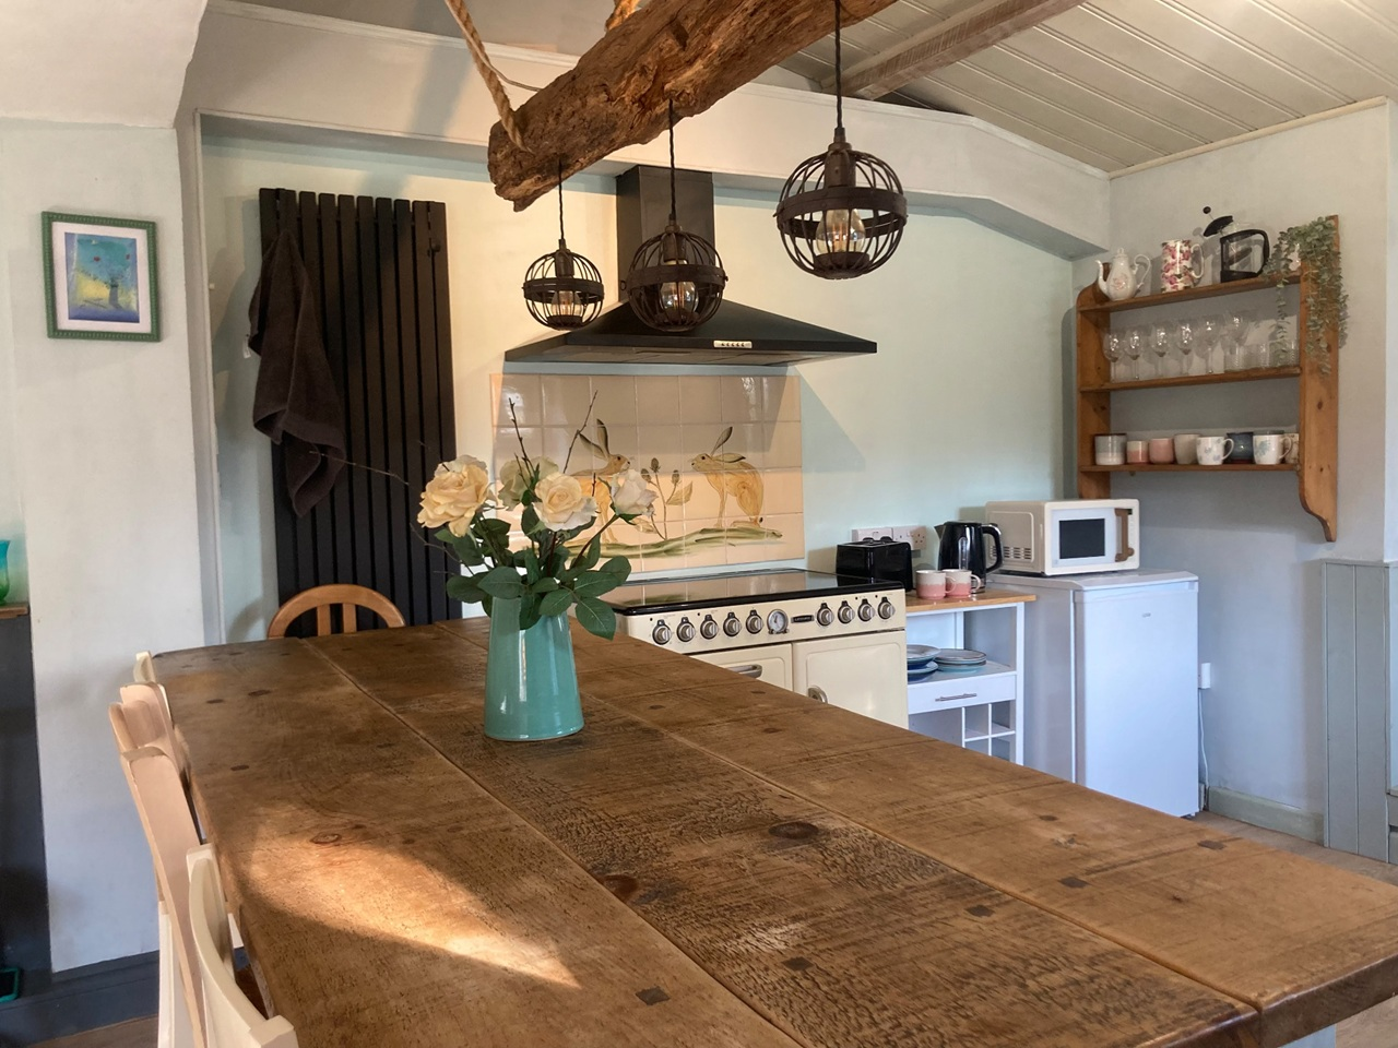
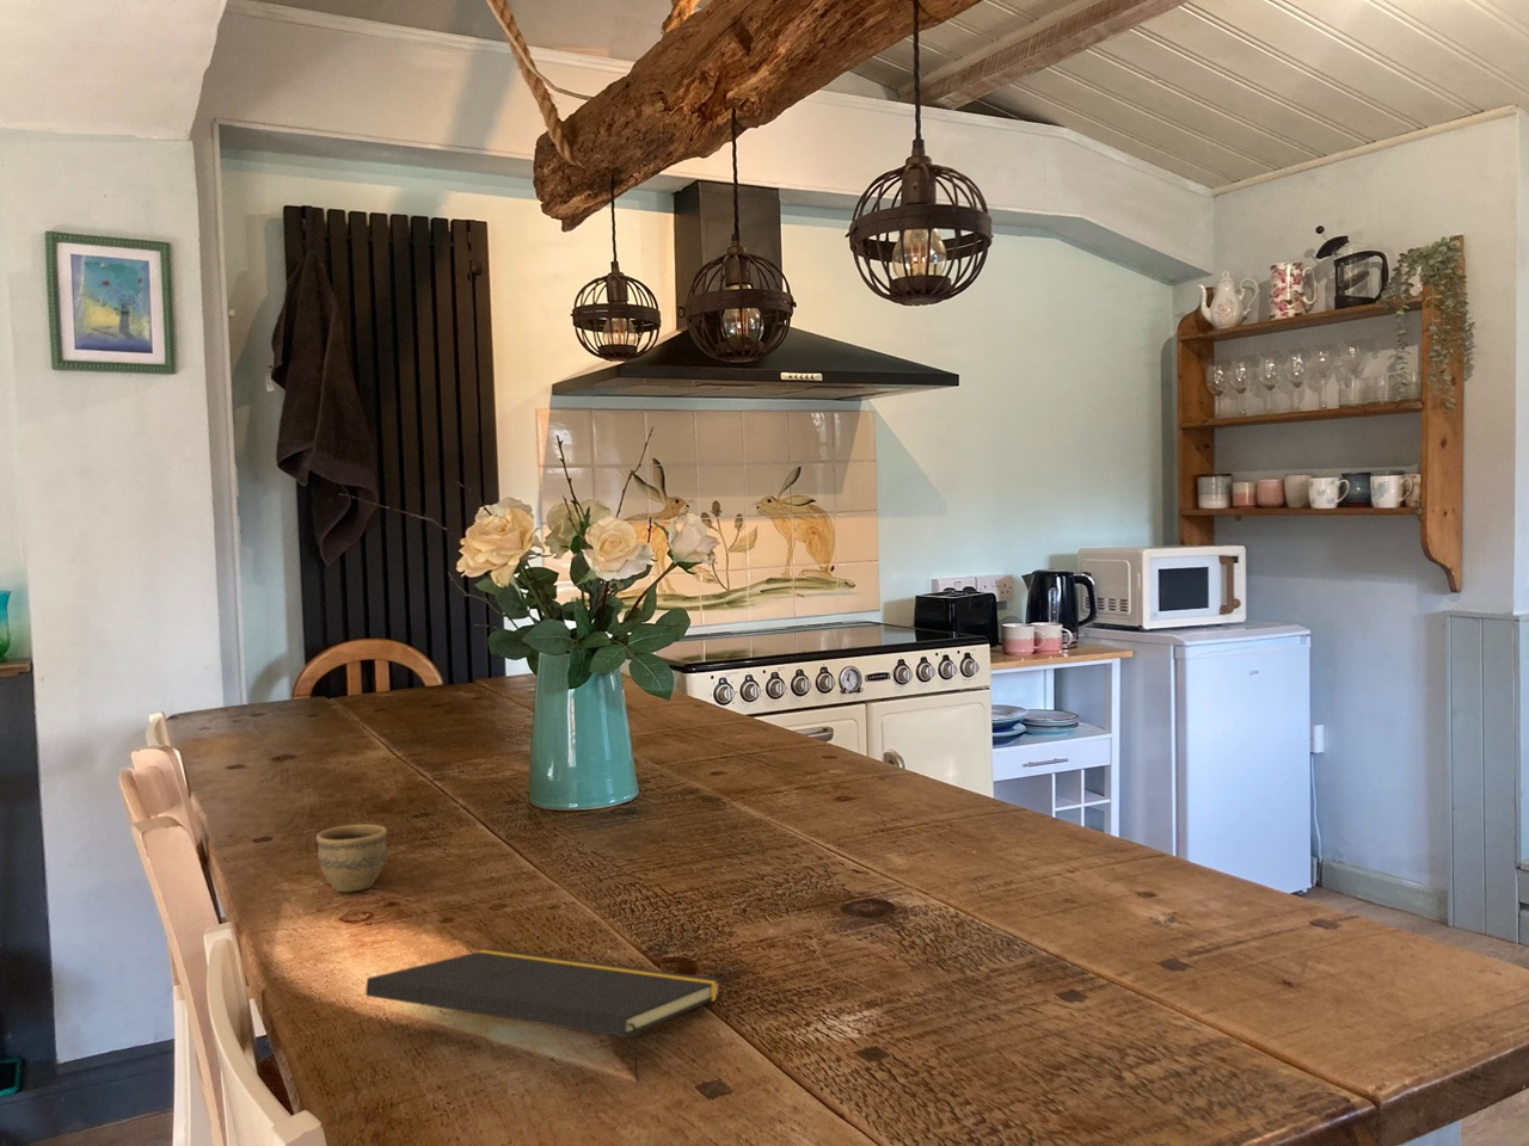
+ cup [315,823,388,893]
+ notepad [365,947,724,1083]
